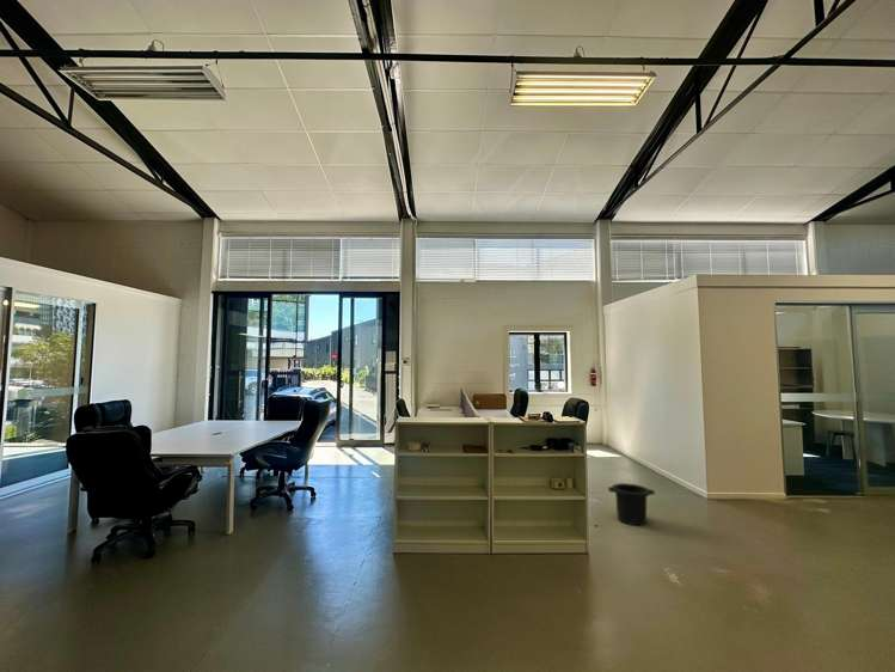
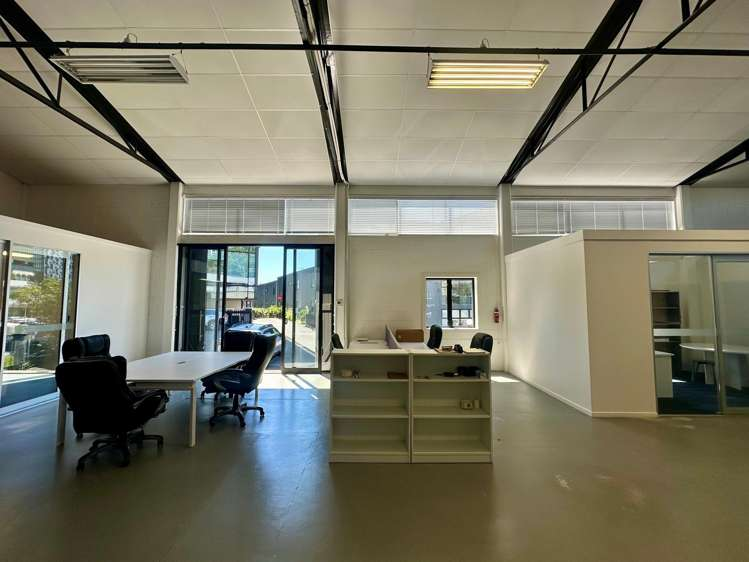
- trash can [607,482,656,526]
